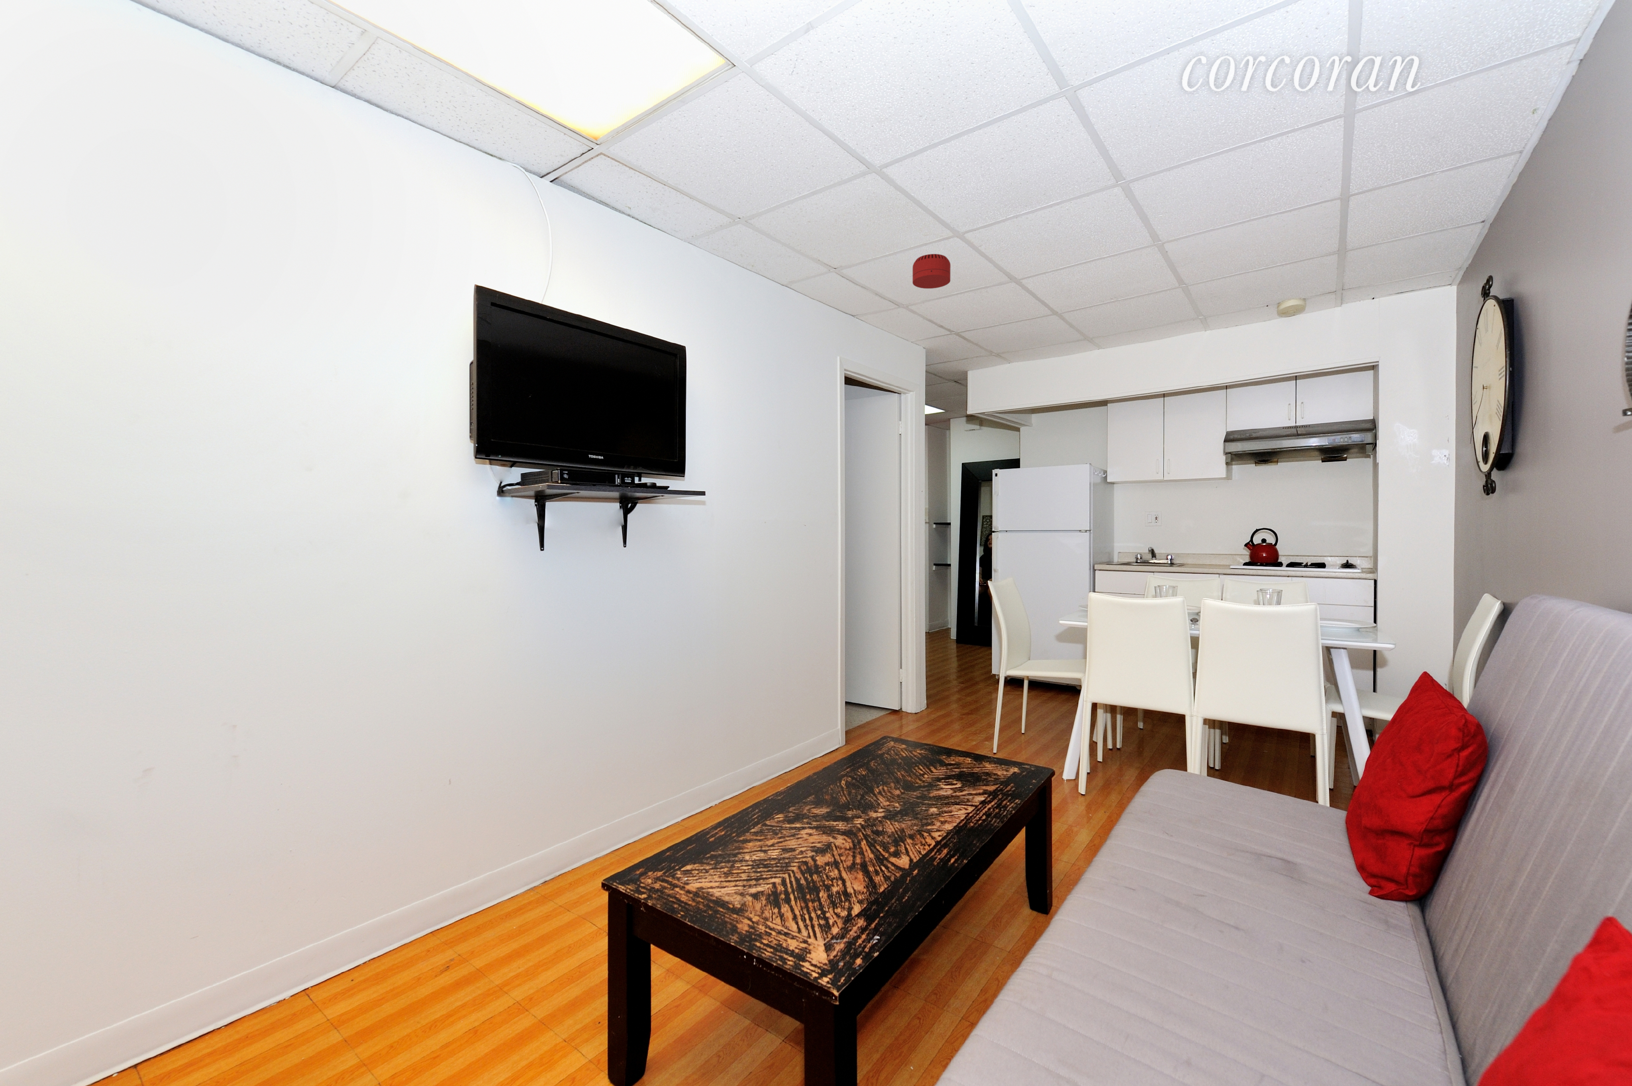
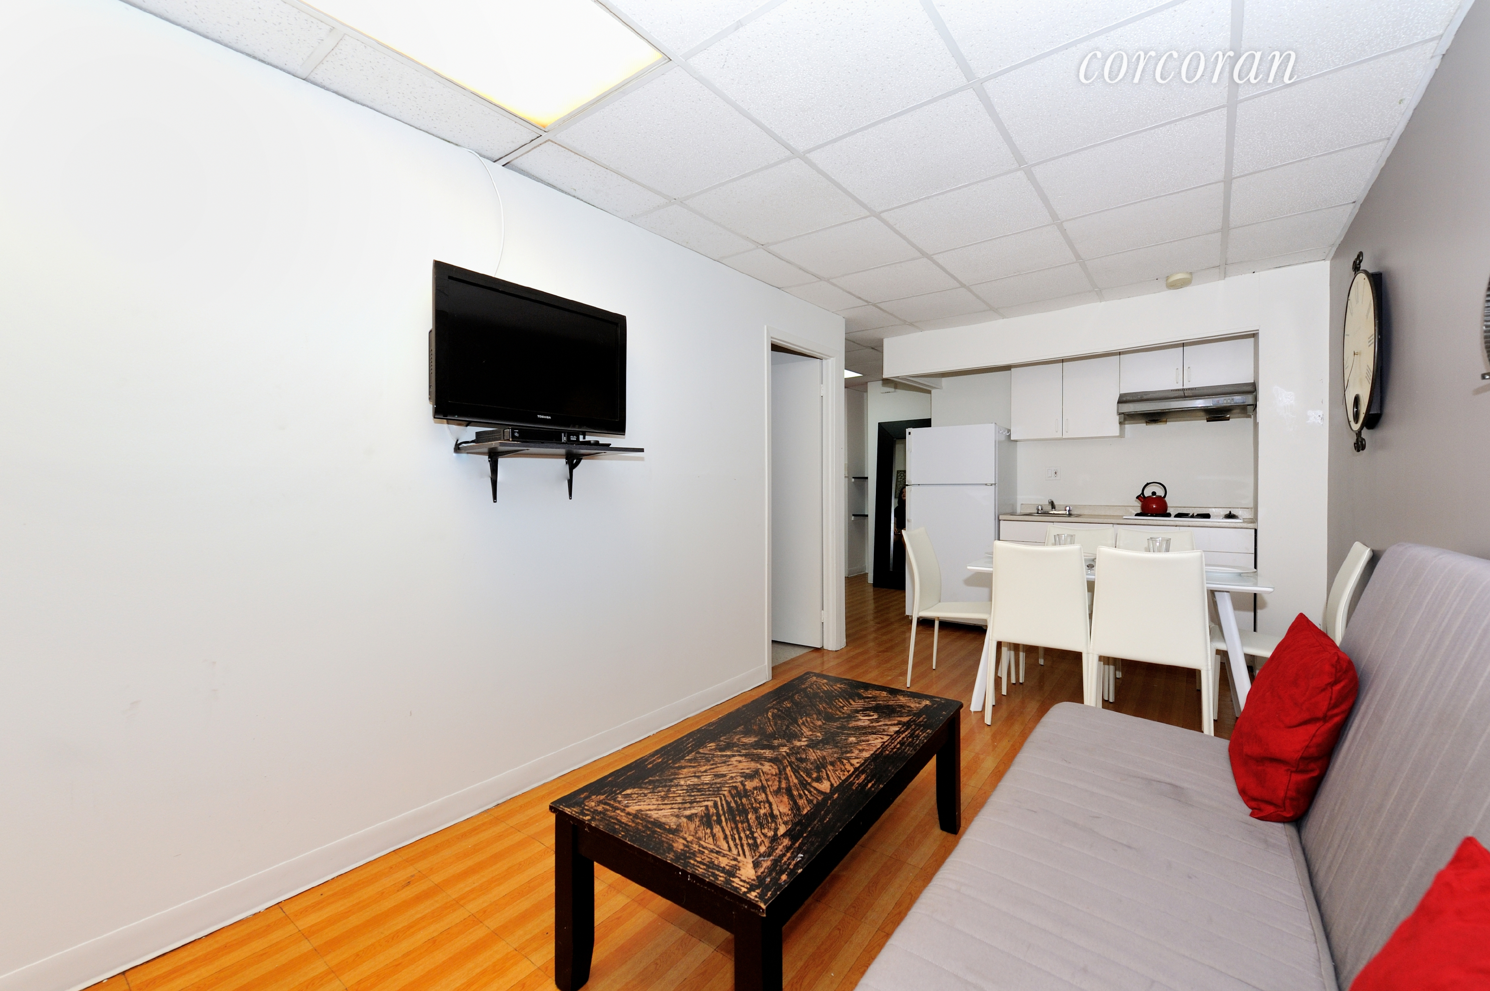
- smoke detector [912,253,951,288]
